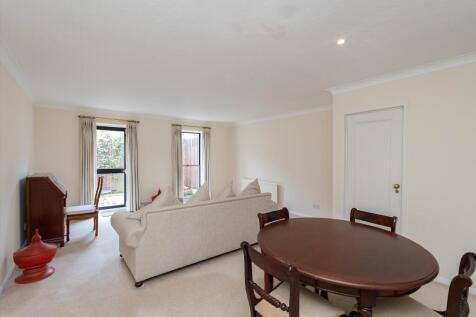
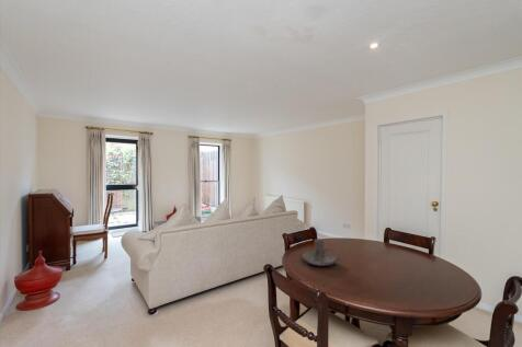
+ candle holder [302,239,344,267]
